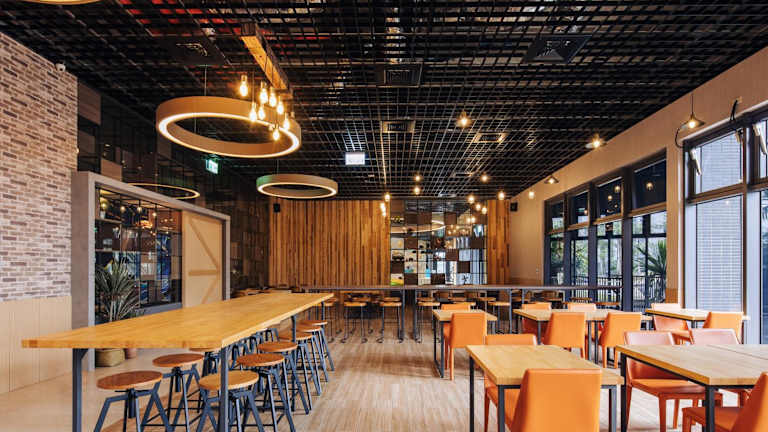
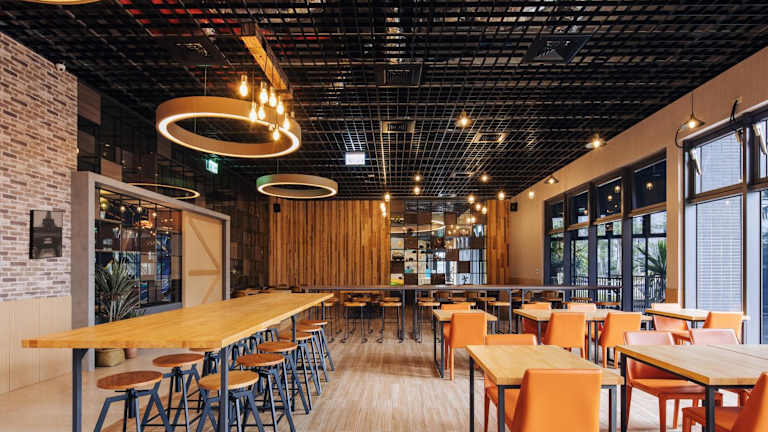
+ wall art [28,209,64,260]
